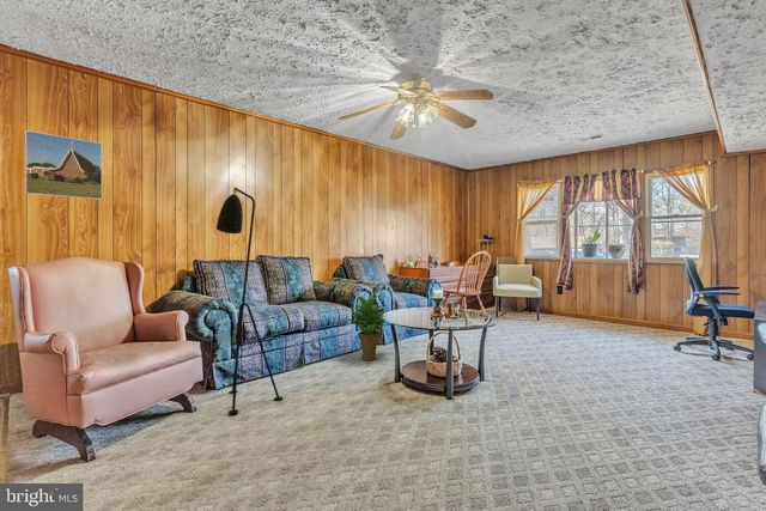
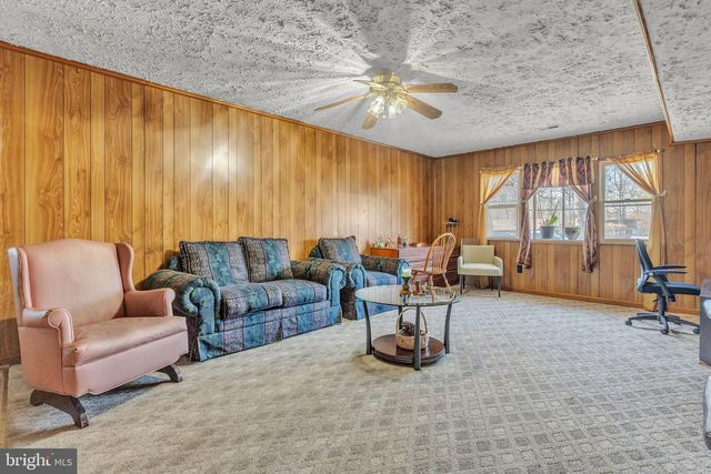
- floor lamp [215,185,284,415]
- potted plant [342,294,388,361]
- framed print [24,129,103,201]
